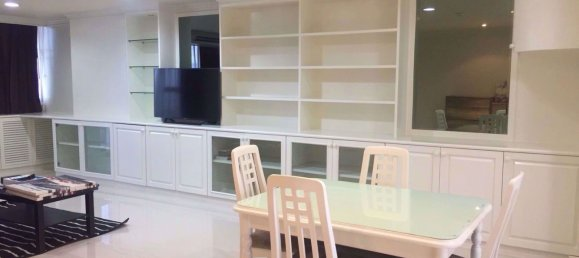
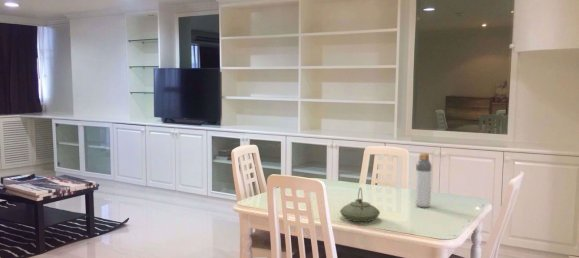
+ bottle [414,152,433,208]
+ teapot [339,187,381,223]
